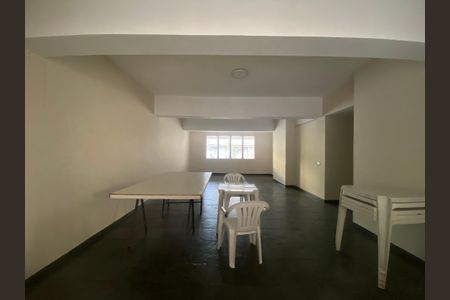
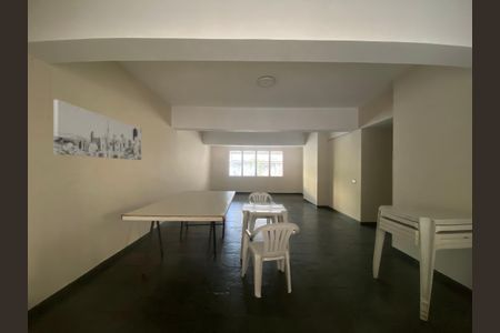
+ wall art [52,99,142,161]
